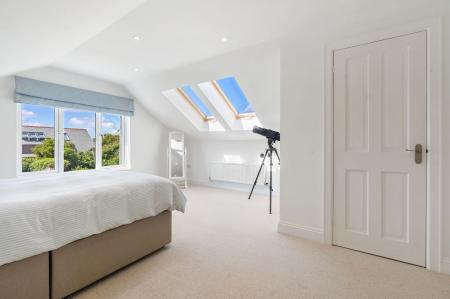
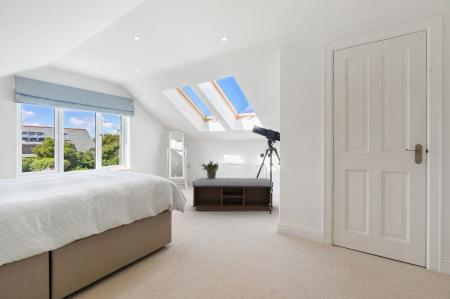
+ potted plant [200,159,220,179]
+ bench [192,177,274,212]
